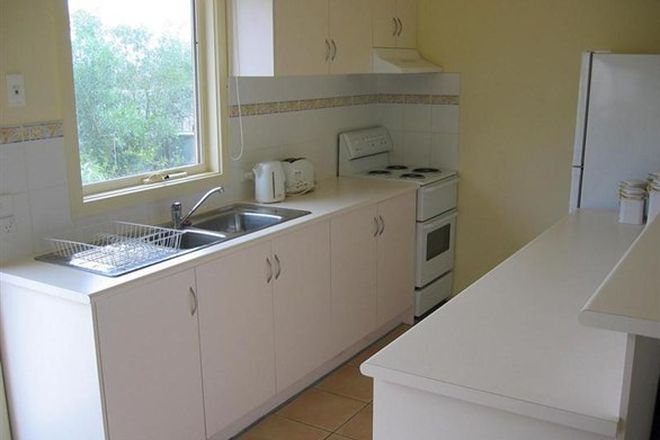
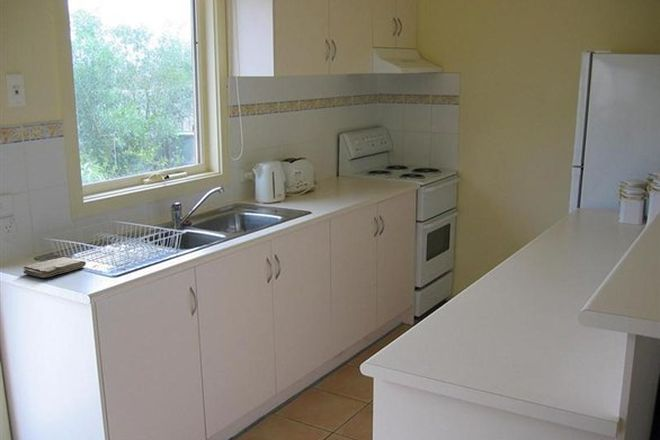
+ washcloth [22,256,87,279]
